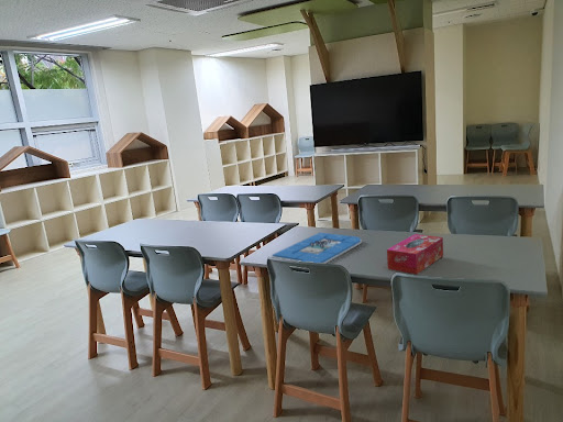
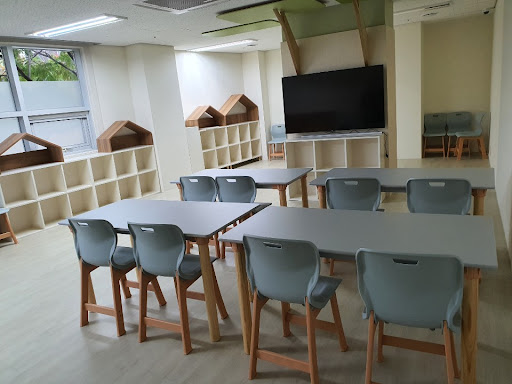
- board game [271,232,363,264]
- tissue box [386,233,444,275]
